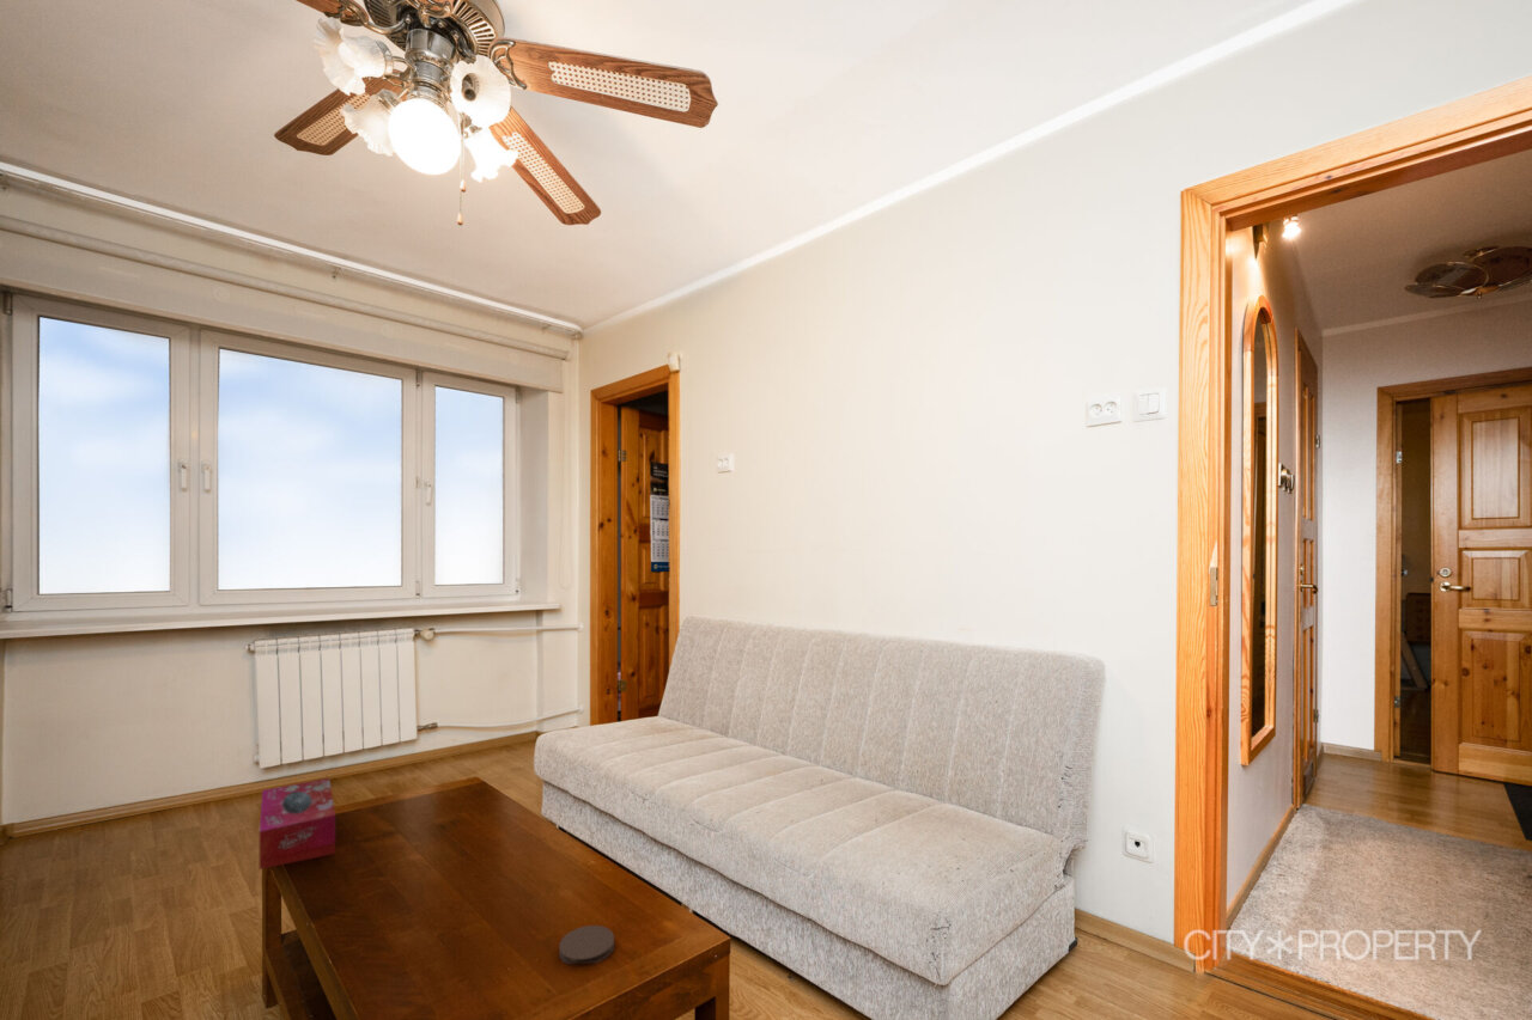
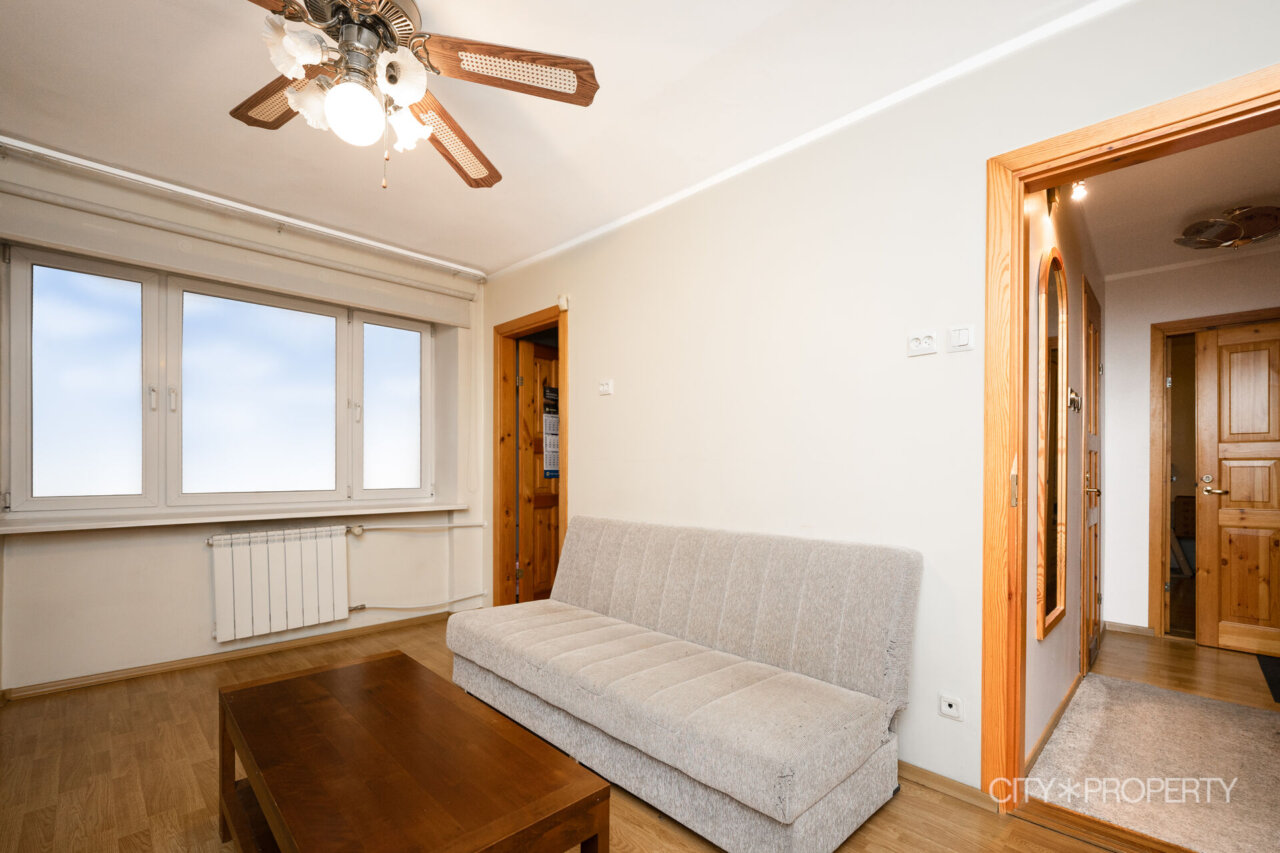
- tissue box [259,776,336,871]
- coaster [558,924,615,965]
